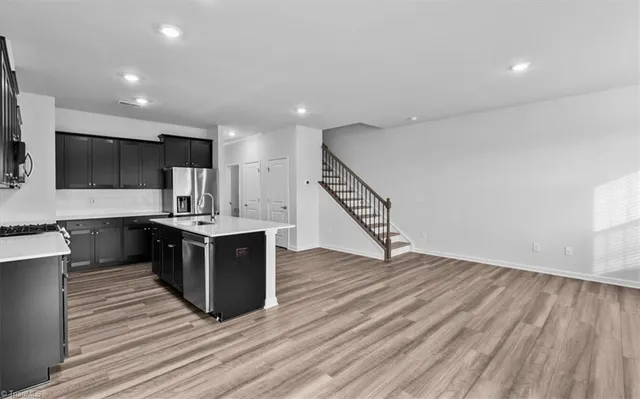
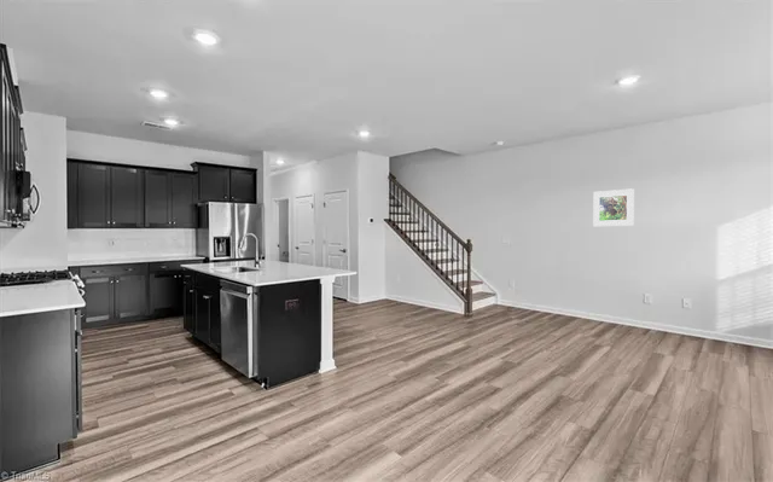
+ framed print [592,187,635,227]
